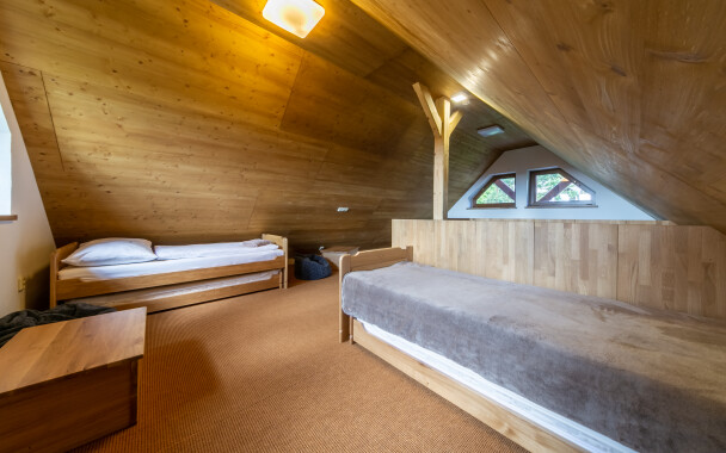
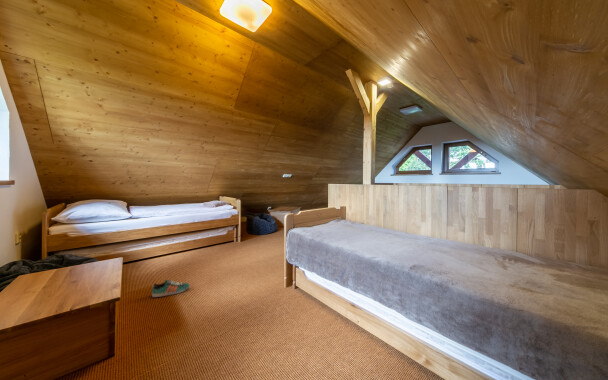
+ sneaker [151,279,191,298]
